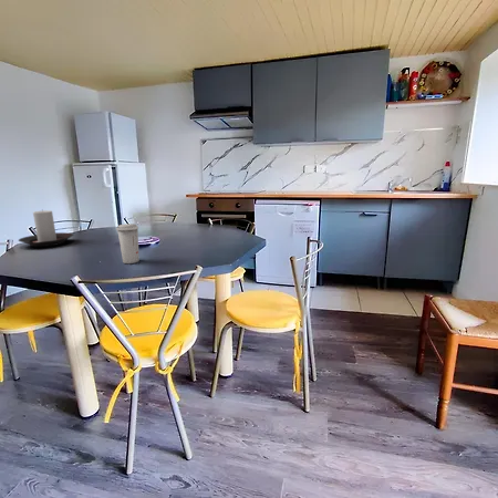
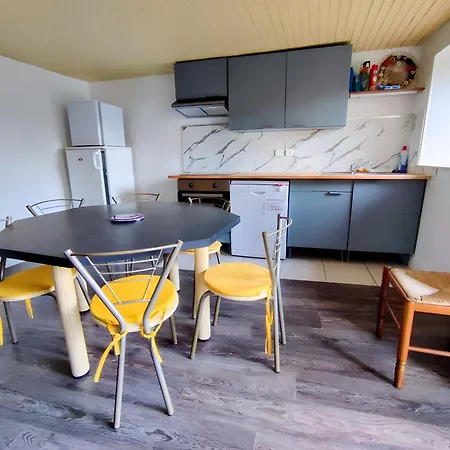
- candle holder [17,209,74,248]
- coffee cup [115,222,141,264]
